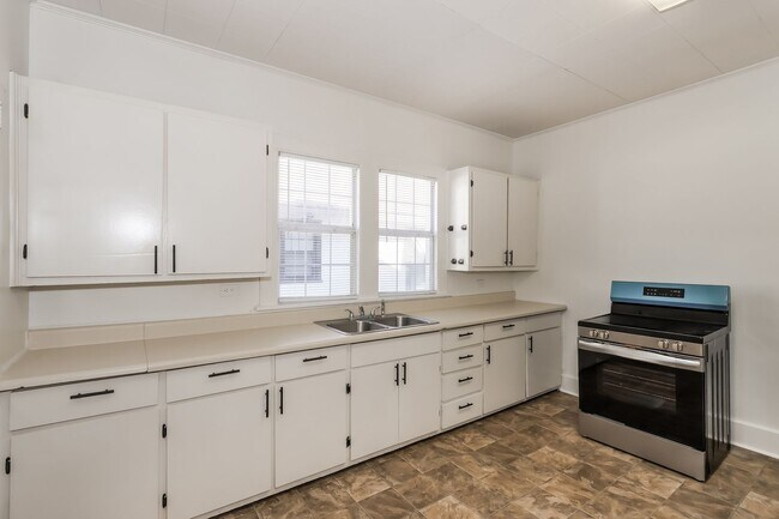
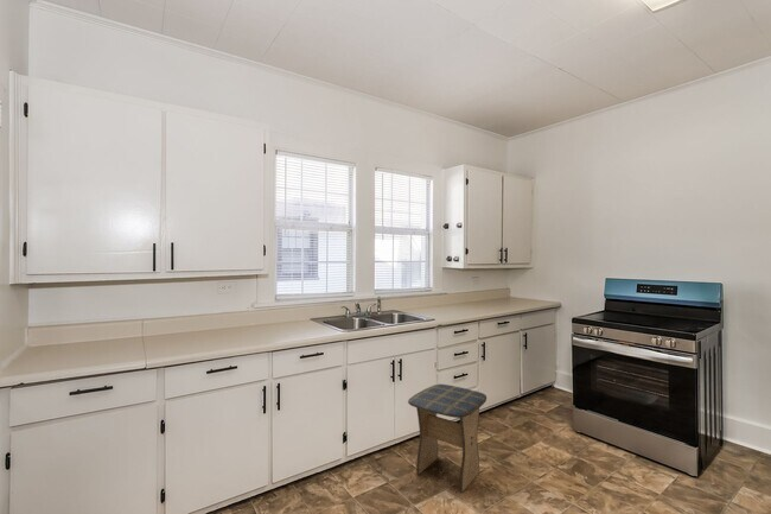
+ stool [407,383,488,494]
